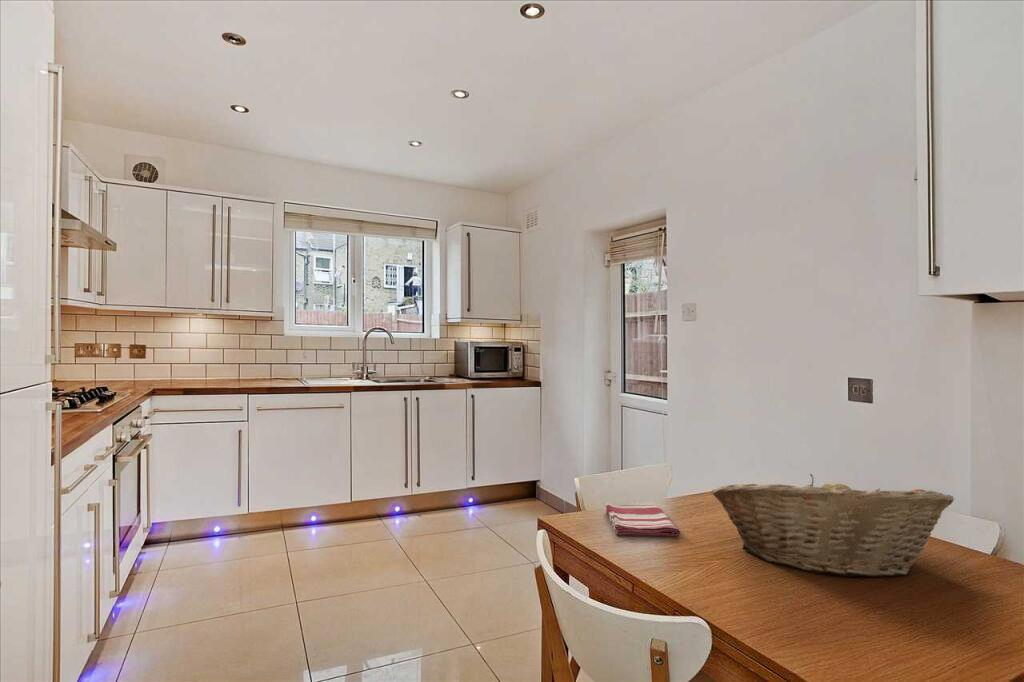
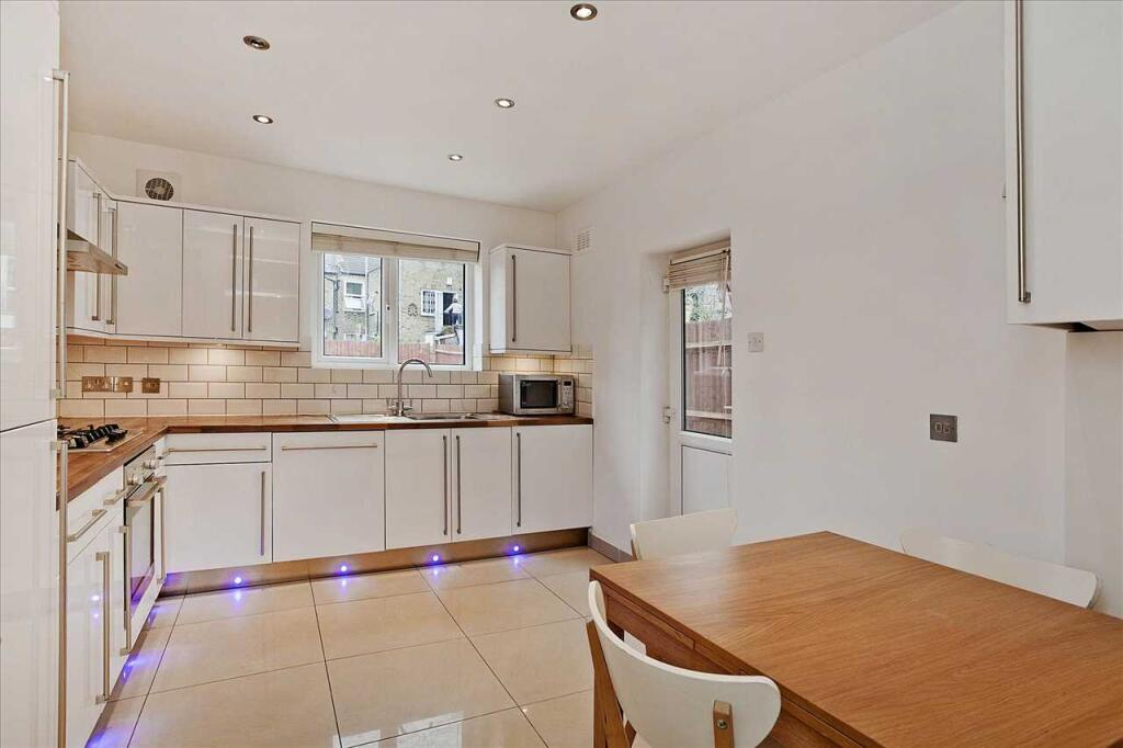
- fruit basket [710,473,955,578]
- dish towel [604,502,681,537]
